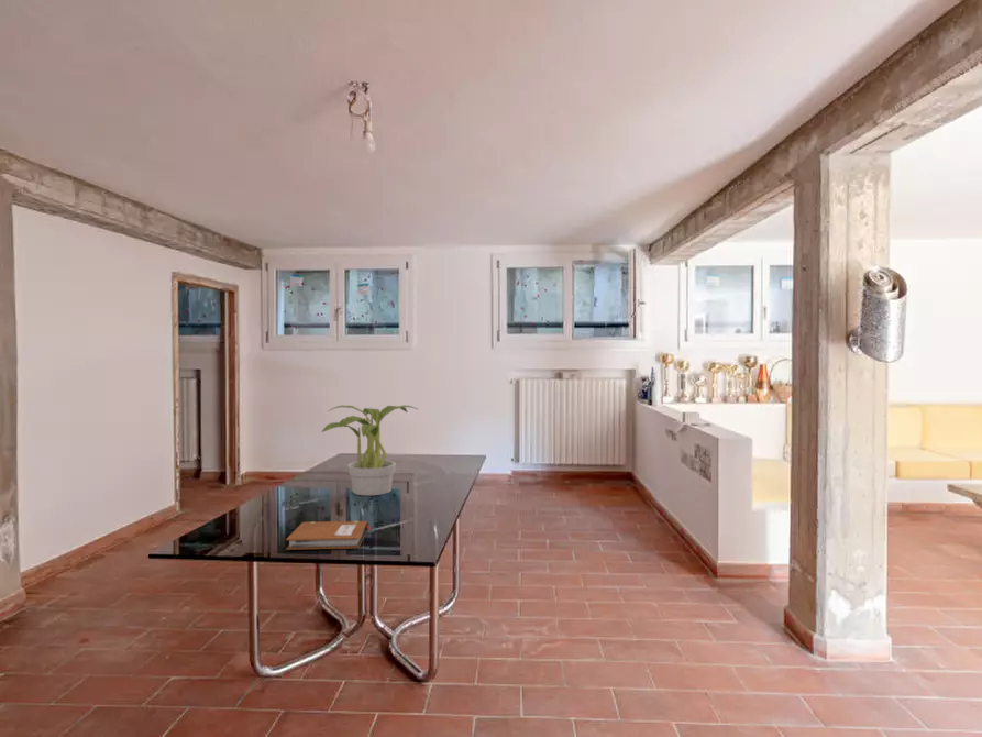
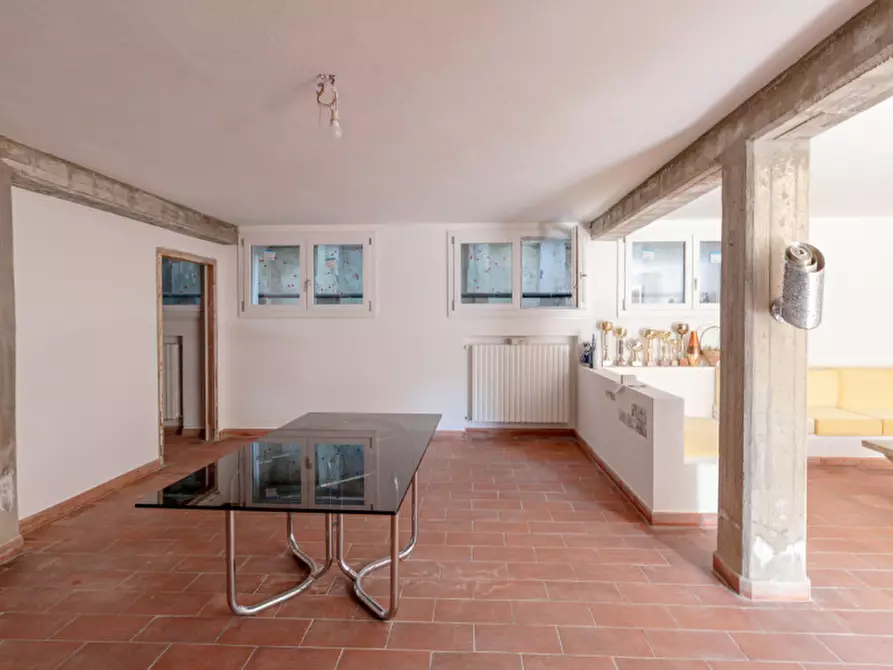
- notebook [285,520,372,551]
- potted plant [321,404,419,496]
